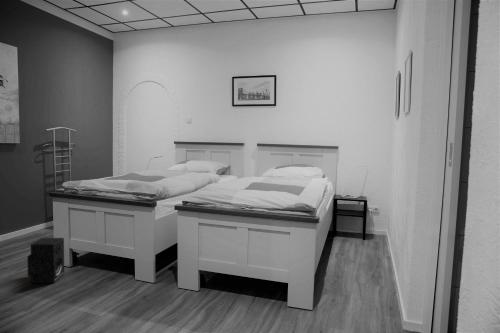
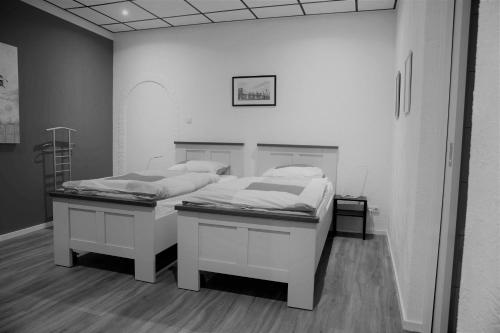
- stereo [26,237,65,284]
